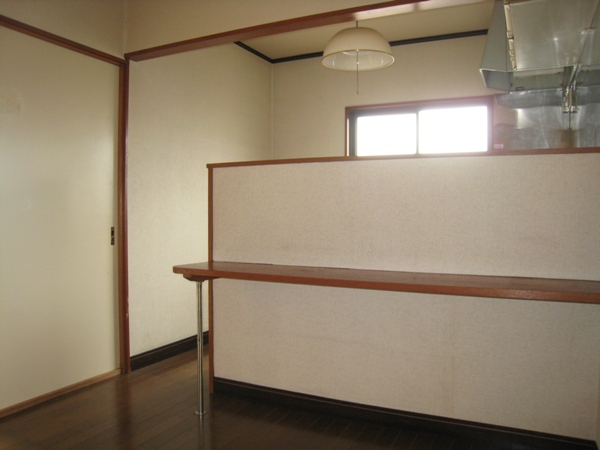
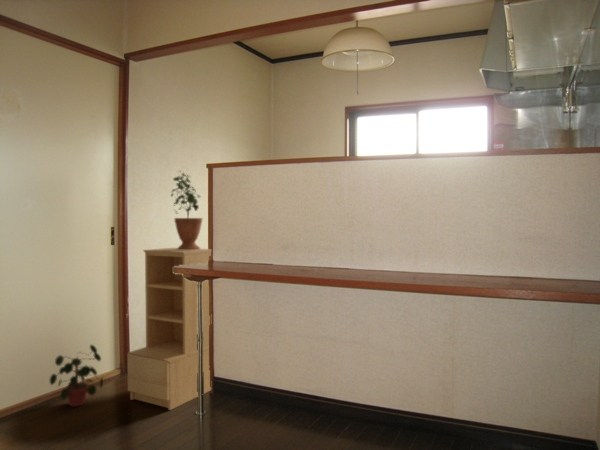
+ potted plant [170,170,203,250]
+ potted plant [49,344,104,408]
+ bookshelf [126,247,212,411]
